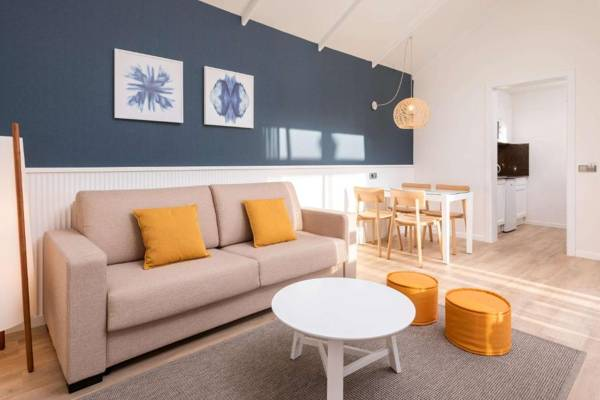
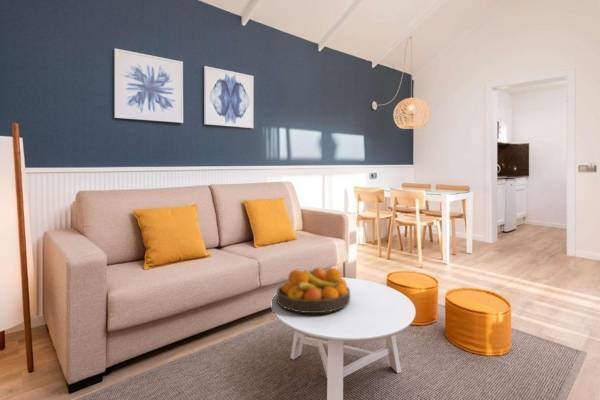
+ fruit bowl [275,267,351,314]
